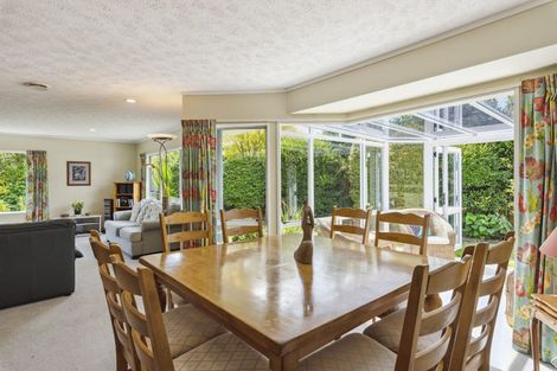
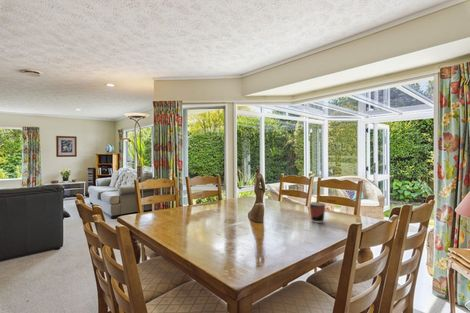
+ cup [308,201,327,224]
